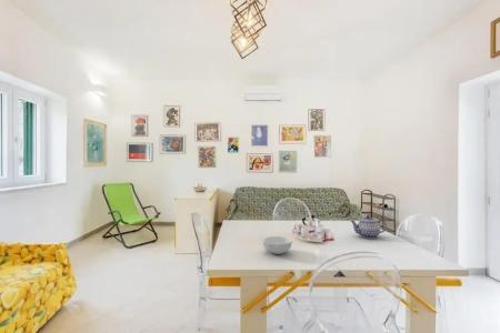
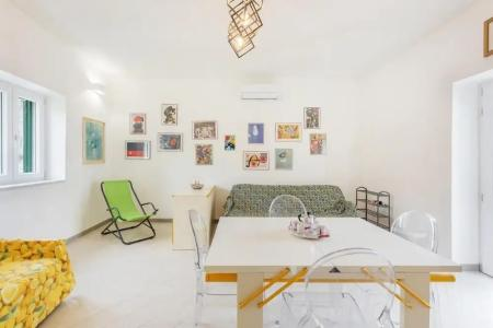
- cereal bowl [262,235,292,255]
- teapot [350,214,388,240]
